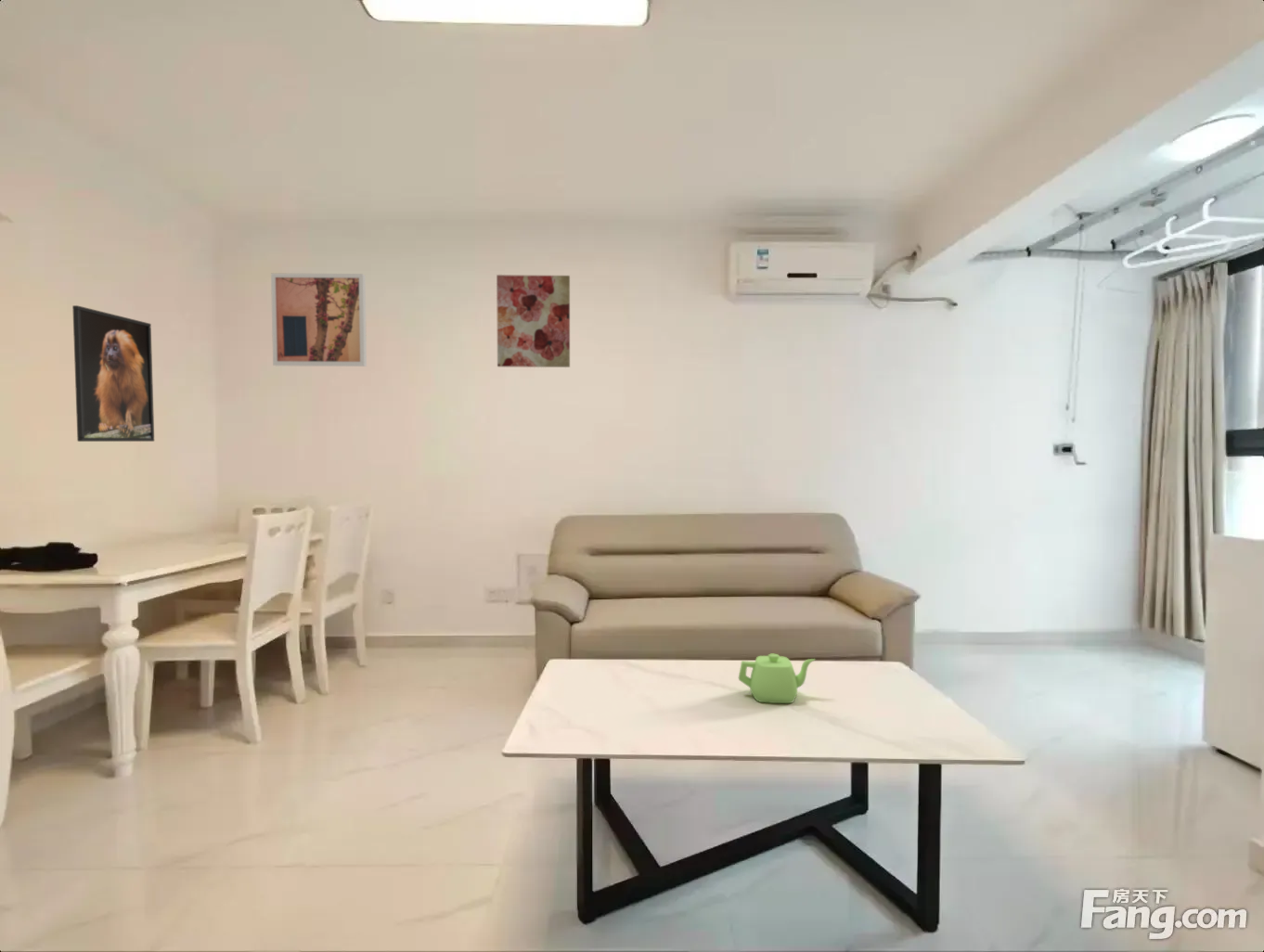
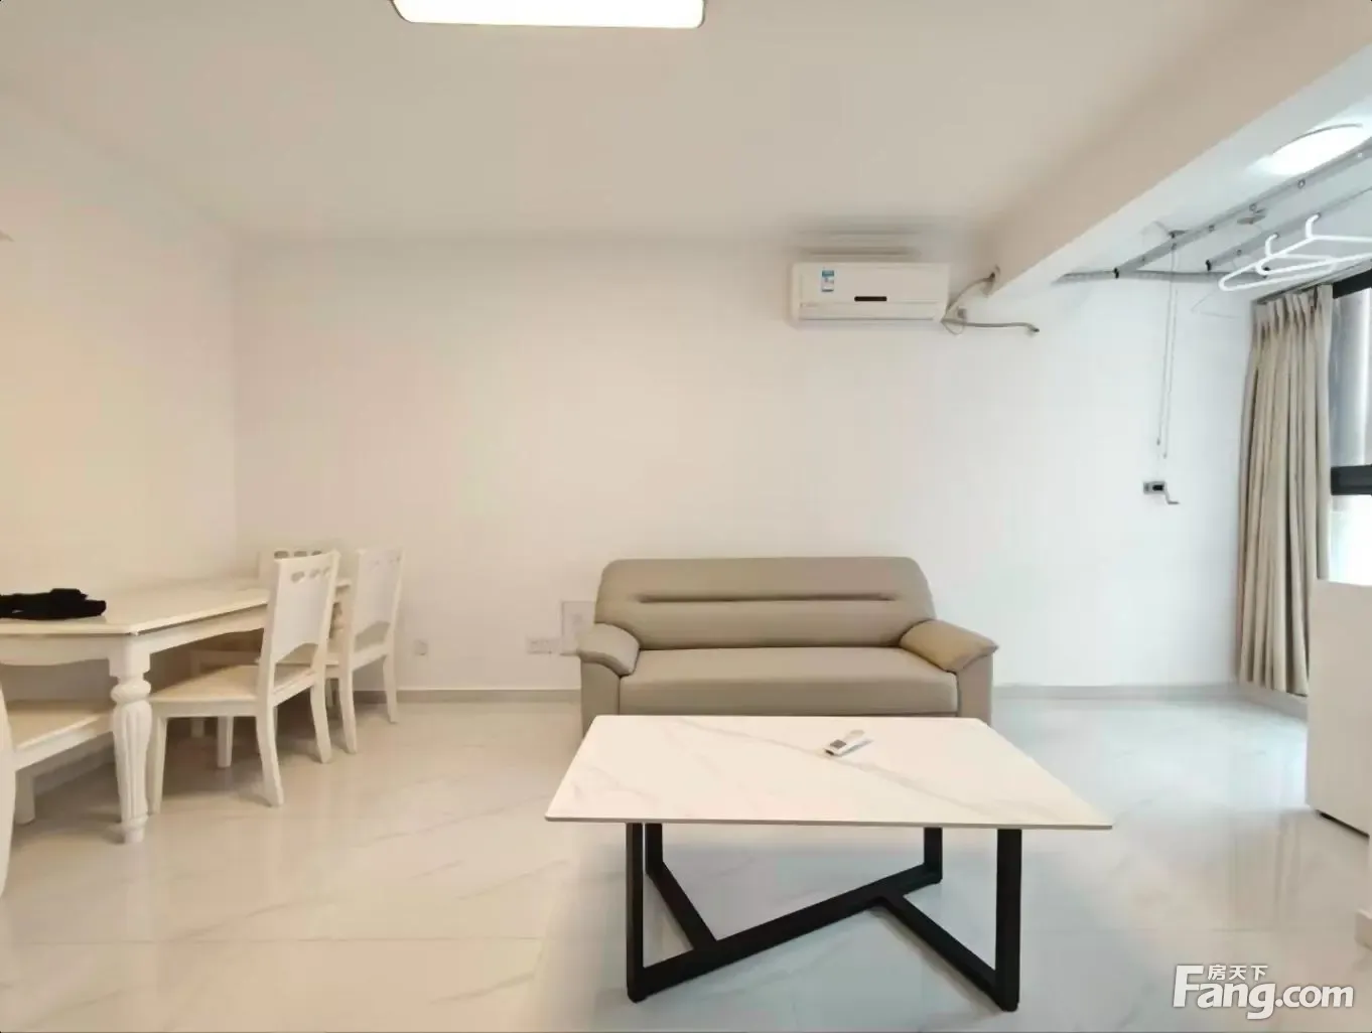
- teapot [738,653,817,704]
- wall art [270,273,368,367]
- wall art [496,274,571,368]
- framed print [71,304,155,443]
